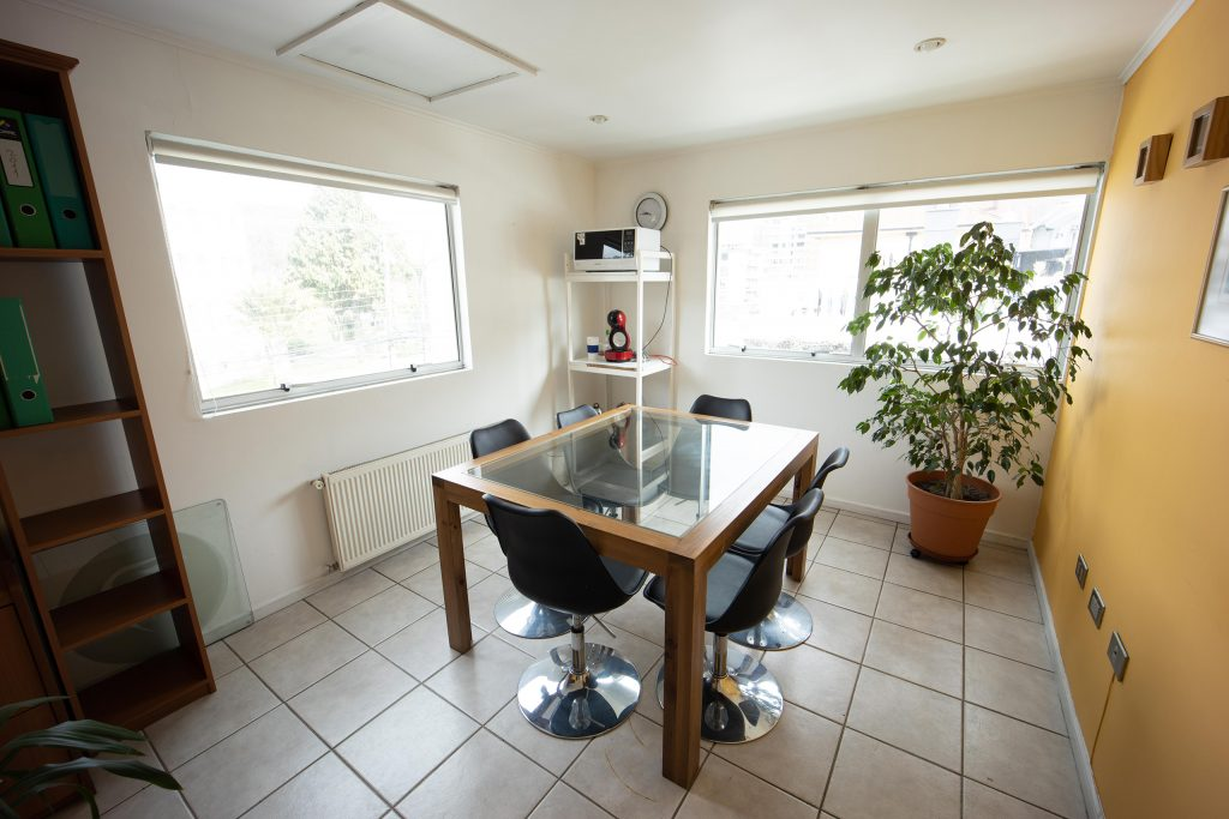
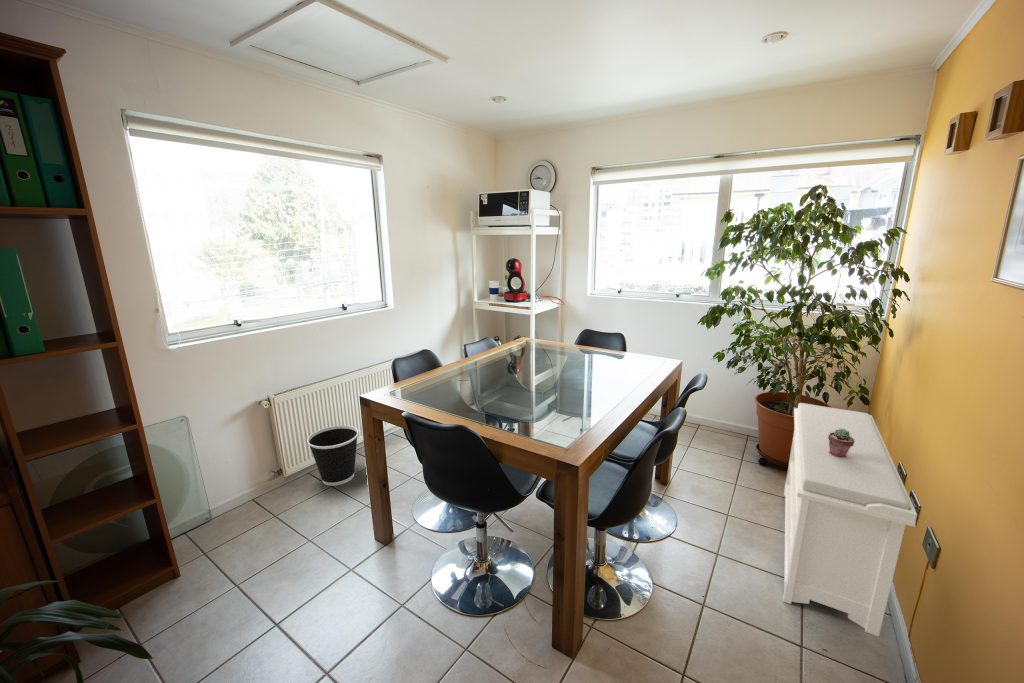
+ potted succulent [828,429,855,458]
+ wastebasket [306,424,359,487]
+ bench [782,402,918,638]
